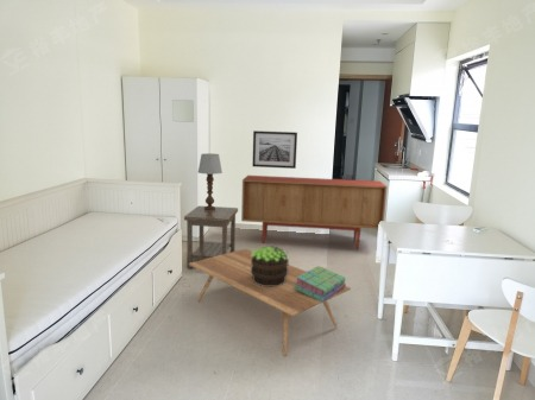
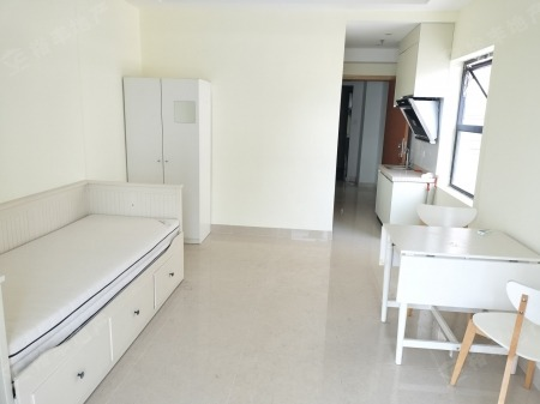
- table lamp [197,152,224,210]
- potted plant [251,246,290,286]
- coffee table [189,248,352,357]
- wall art [251,129,298,170]
- side table [183,205,239,269]
- stack of books [294,265,347,304]
- sideboard [240,174,389,250]
